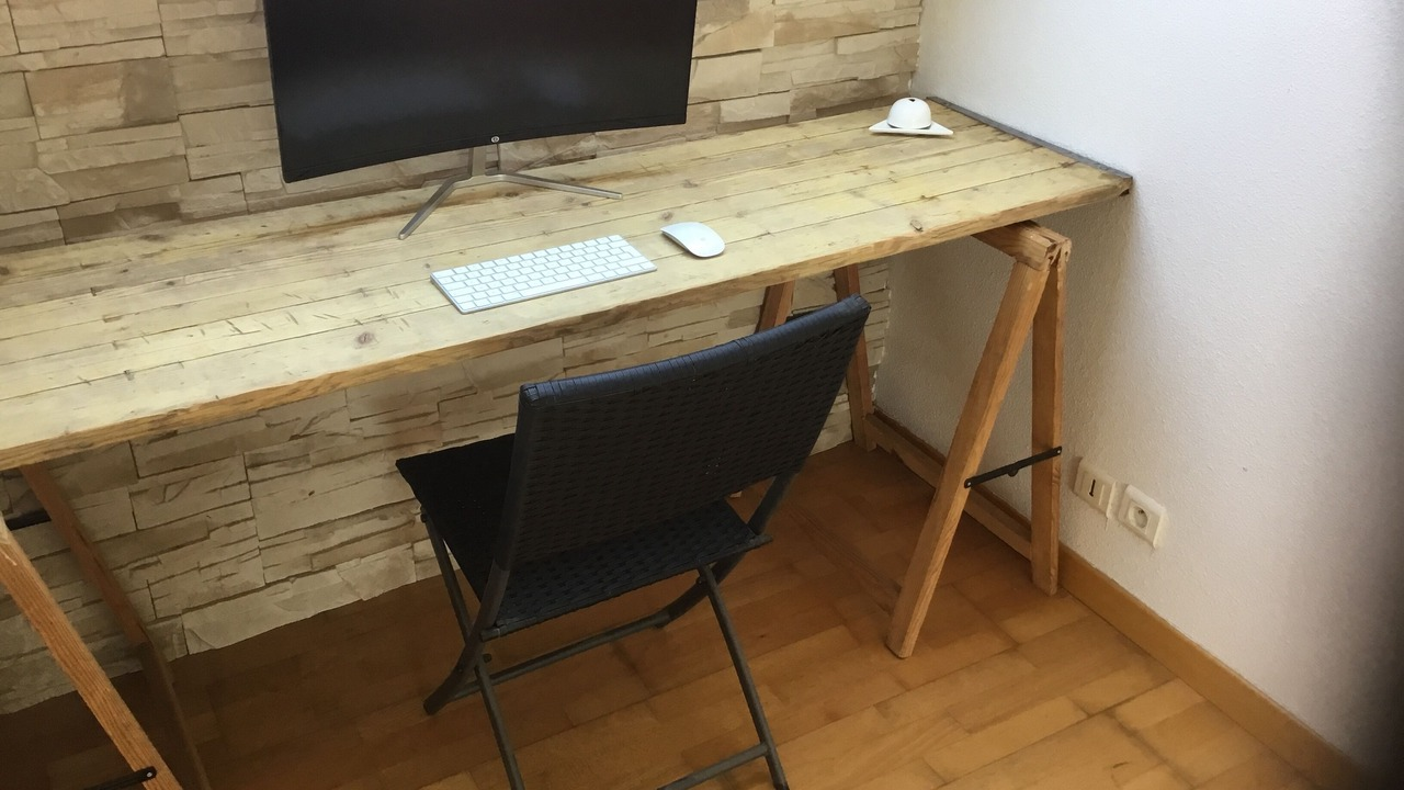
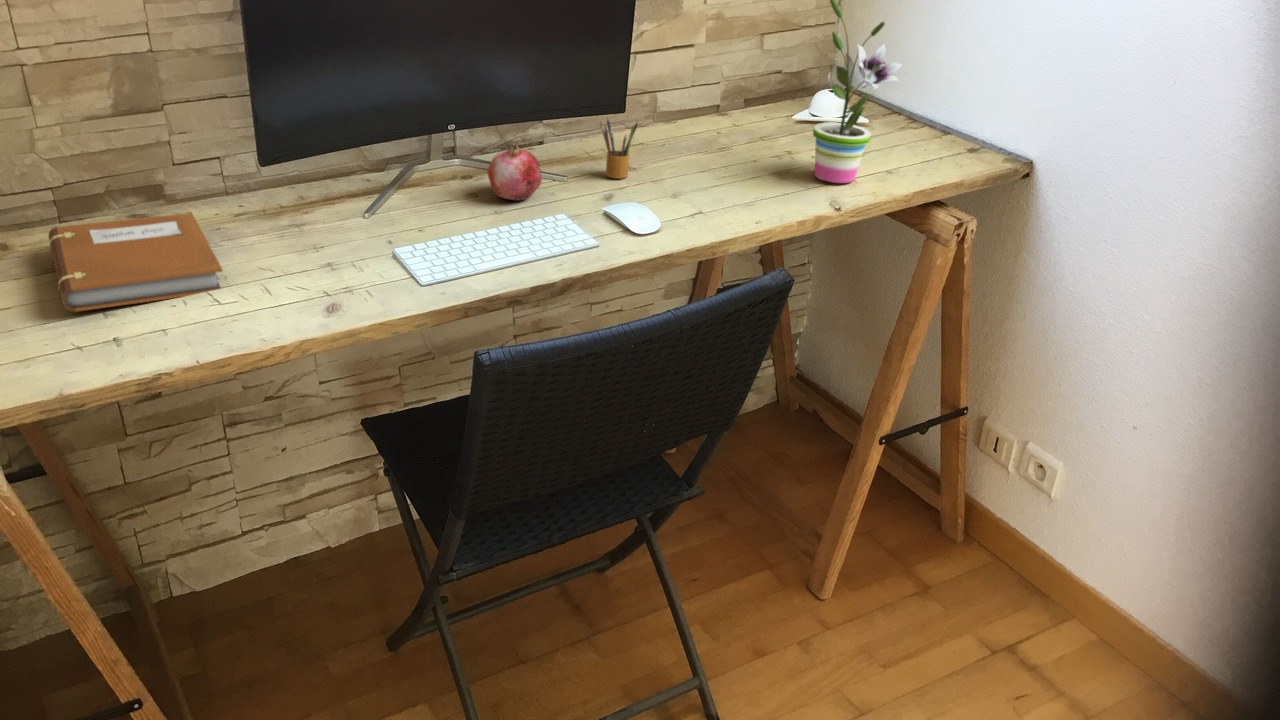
+ pencil box [599,116,639,180]
+ fruit [486,141,543,201]
+ notebook [48,212,224,313]
+ potted plant [812,0,903,184]
